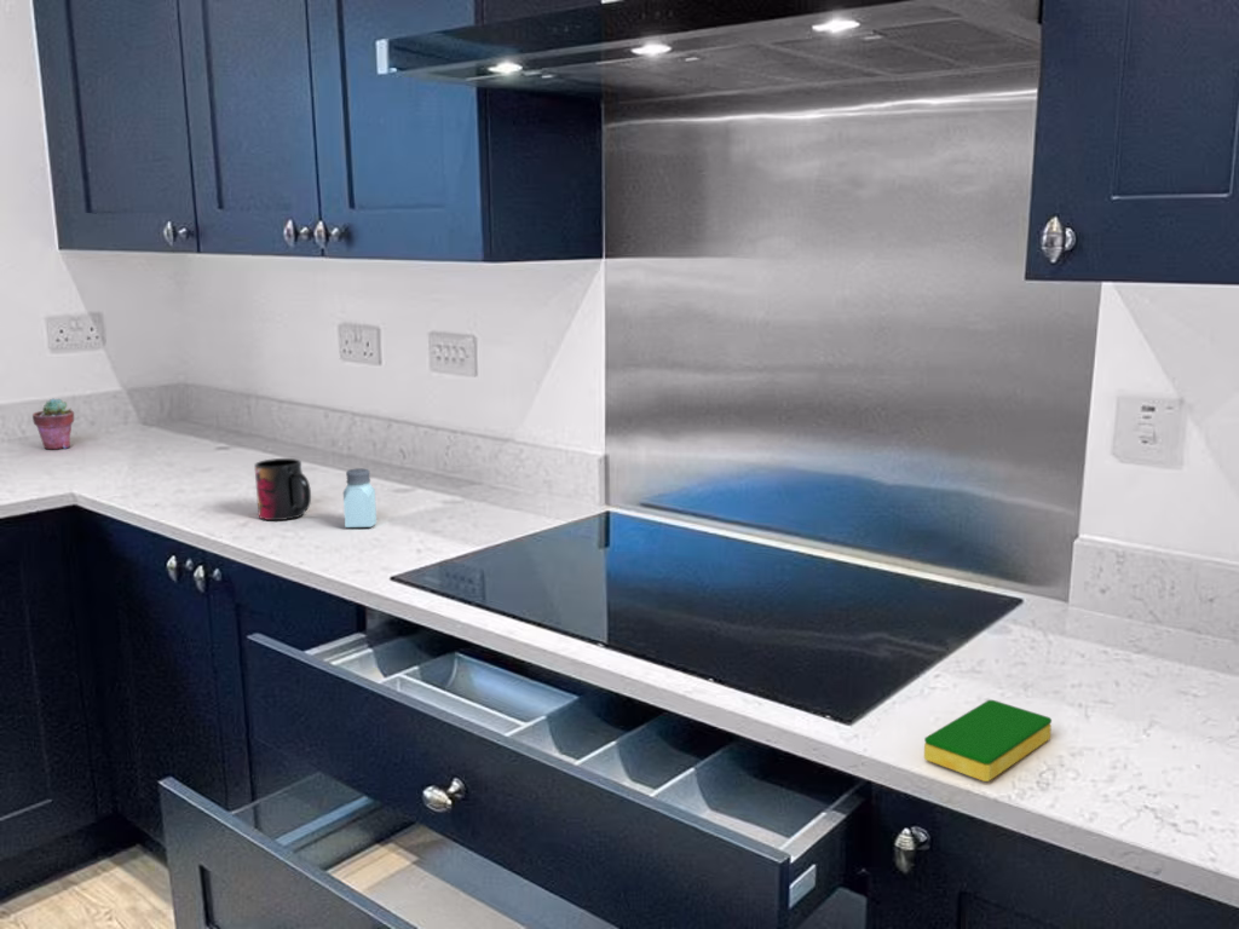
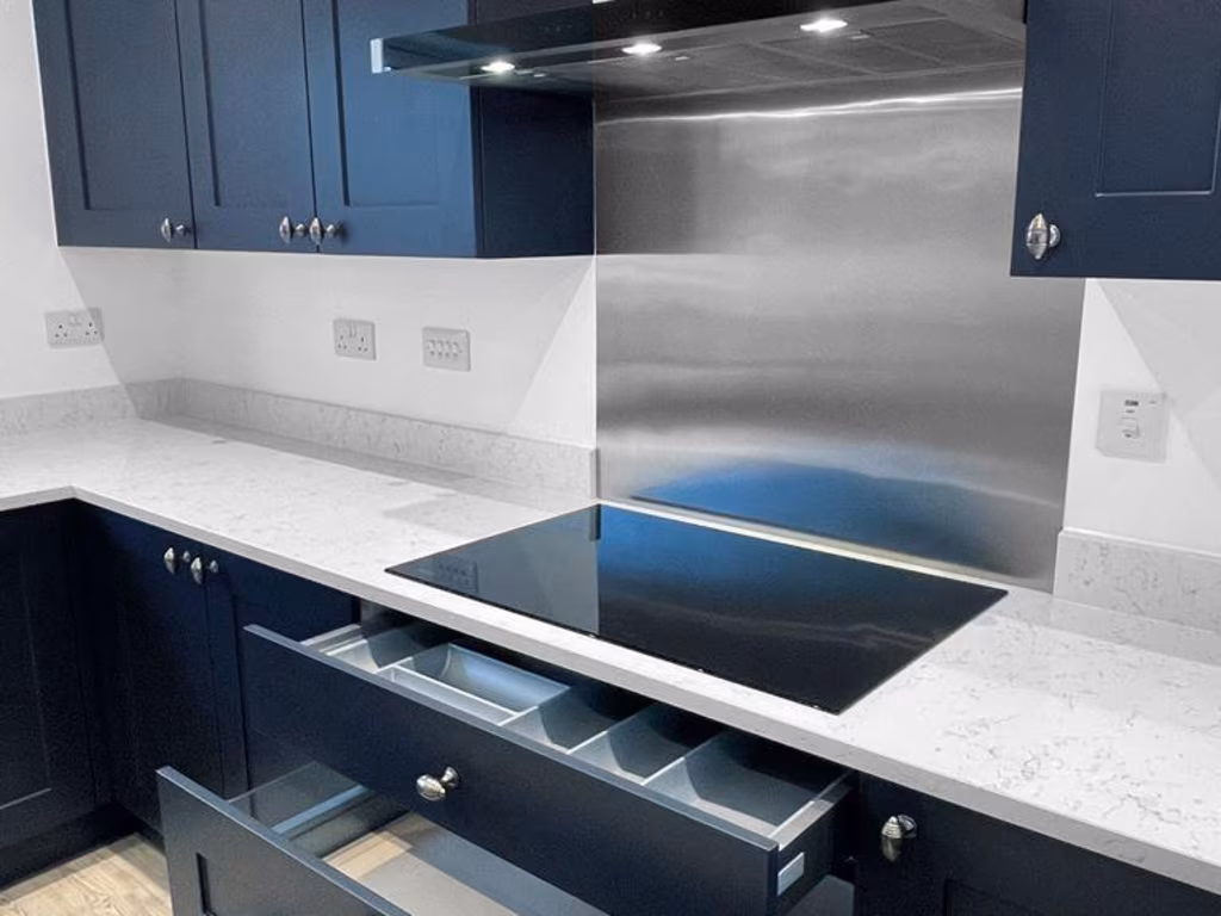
- potted succulent [31,398,75,450]
- saltshaker [342,467,378,529]
- mug [253,457,312,521]
- dish sponge [923,699,1053,783]
